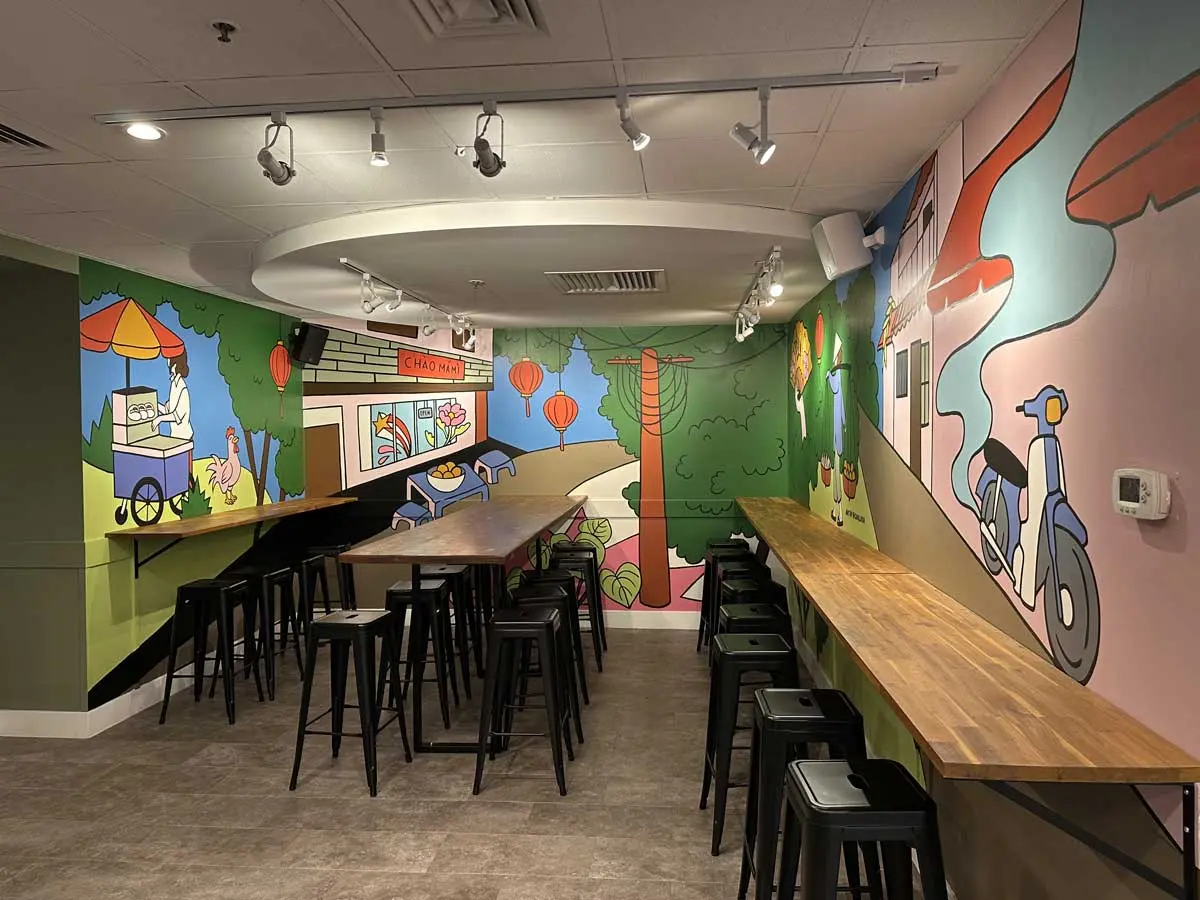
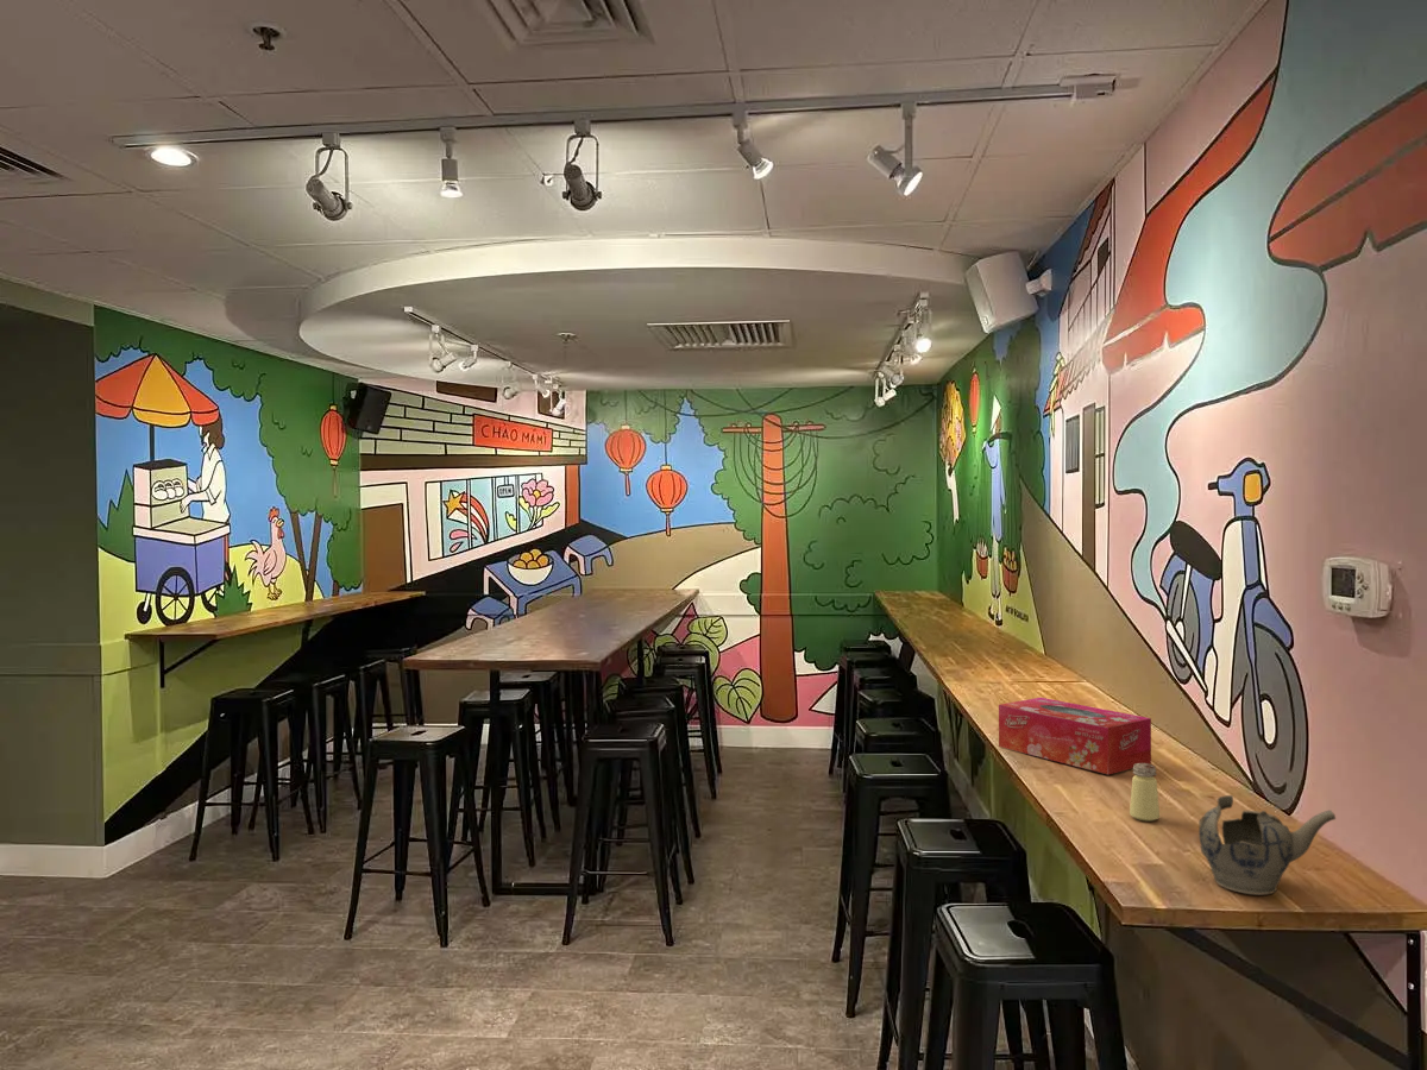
+ tissue box [998,697,1152,775]
+ saltshaker [1129,763,1161,822]
+ teapot [1197,794,1337,896]
